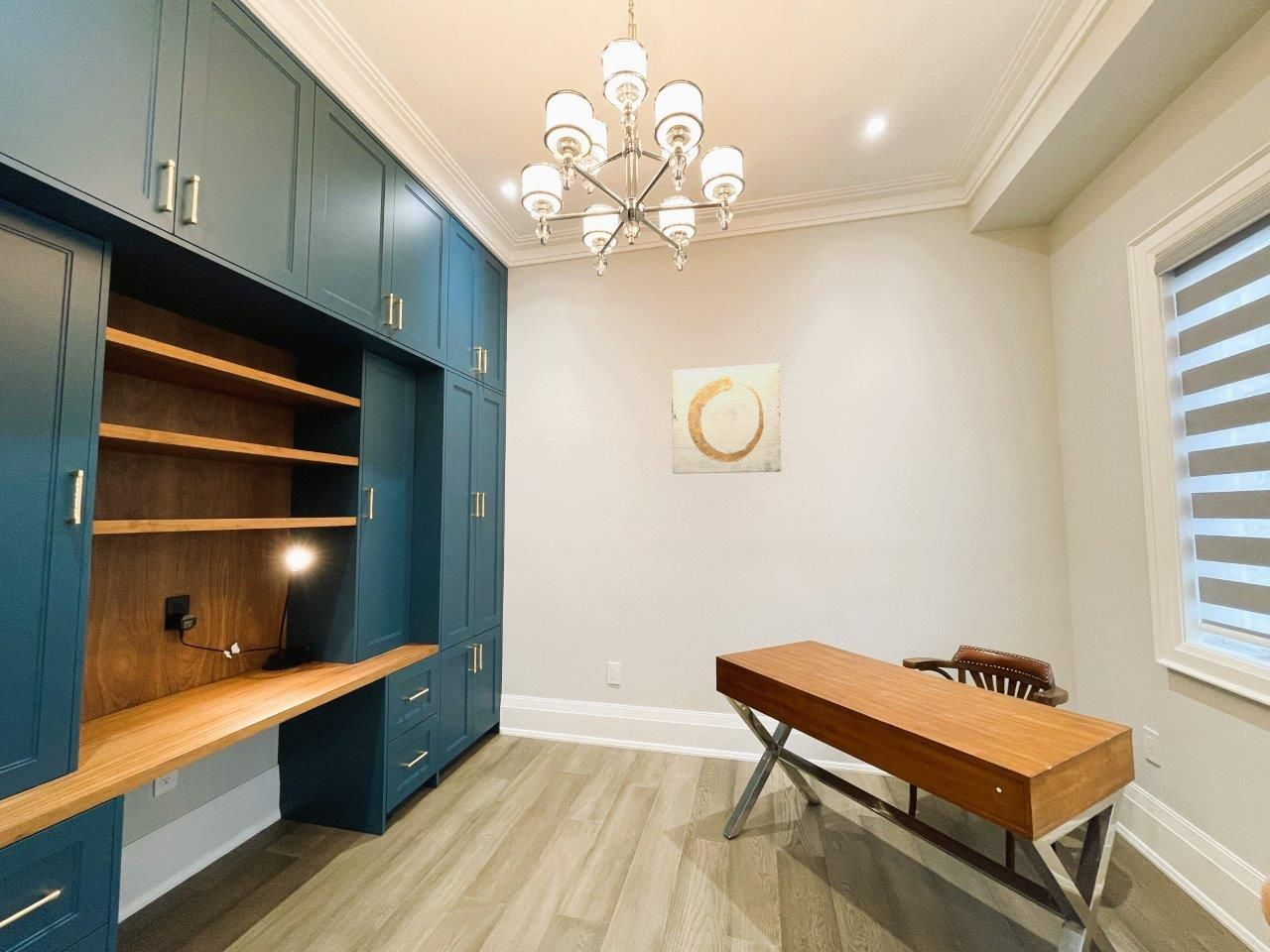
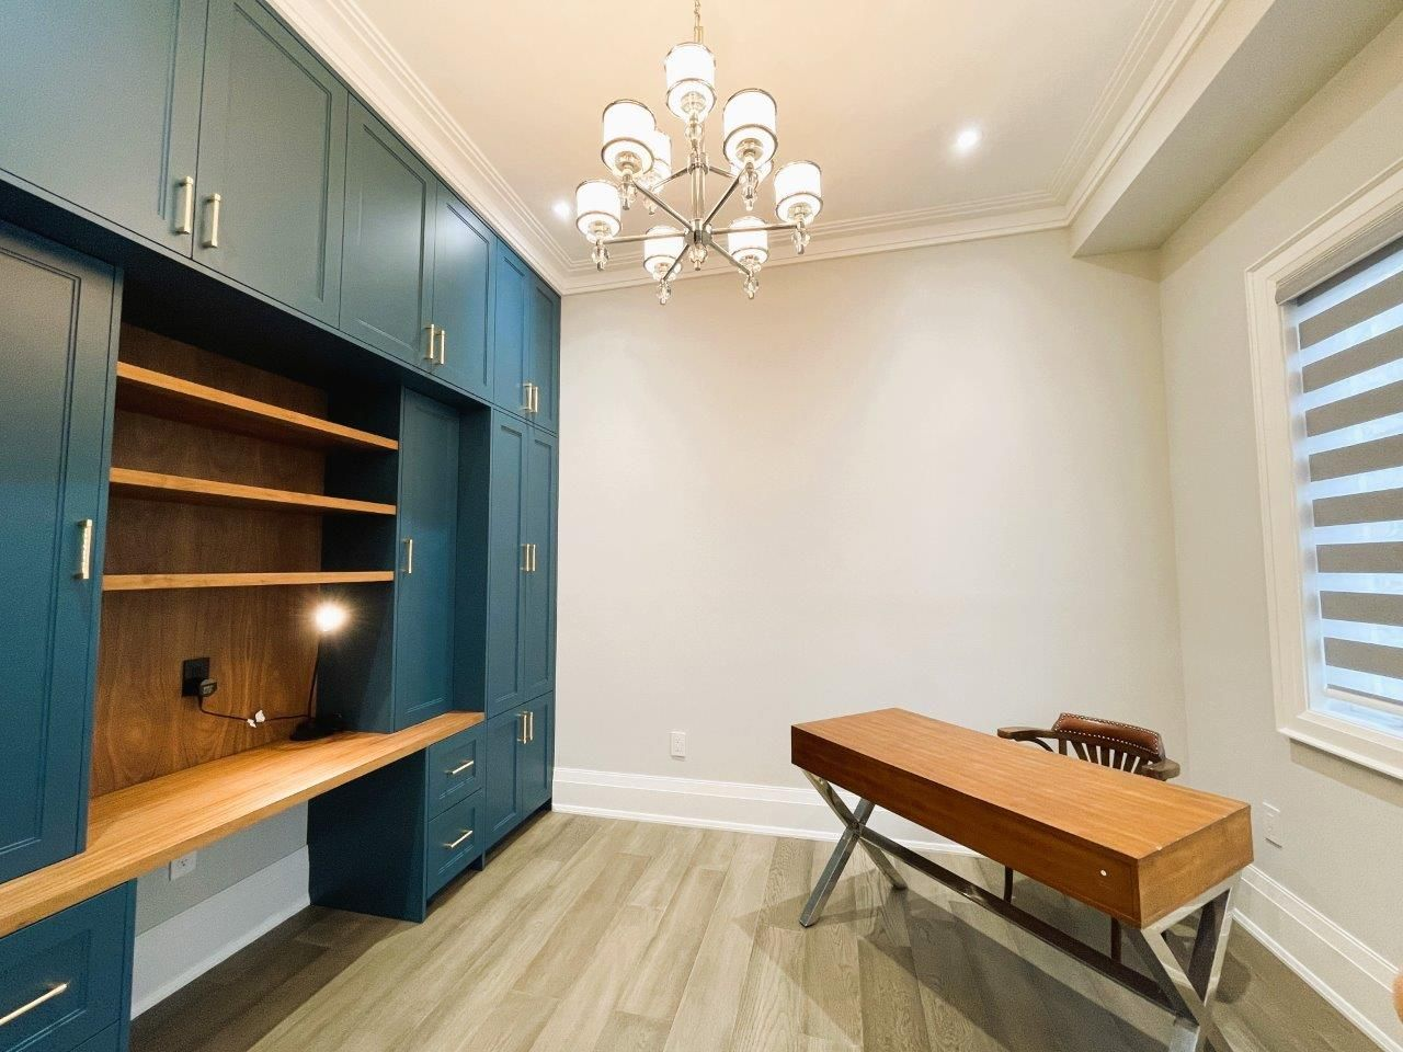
- wall art [671,362,782,475]
